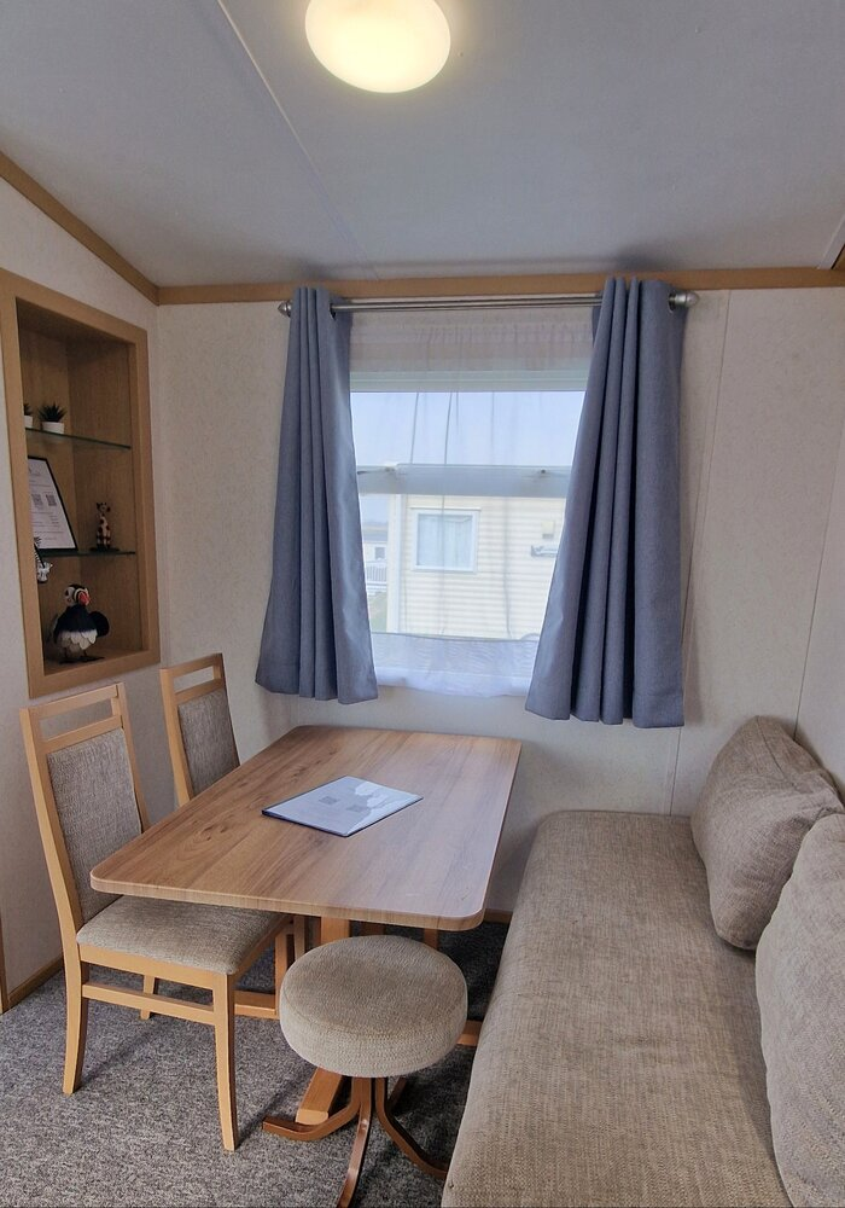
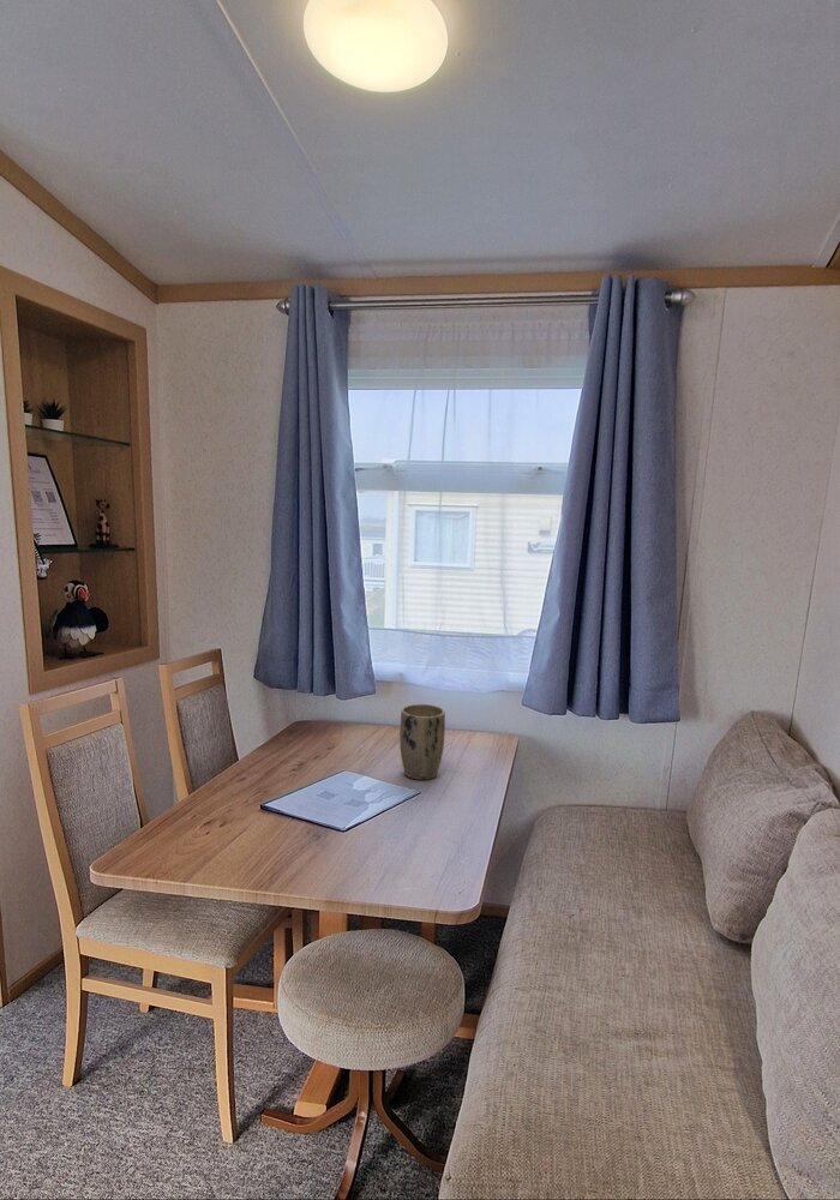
+ plant pot [398,703,446,781]
